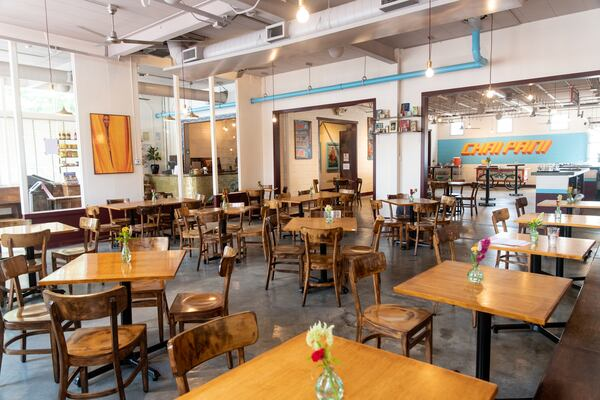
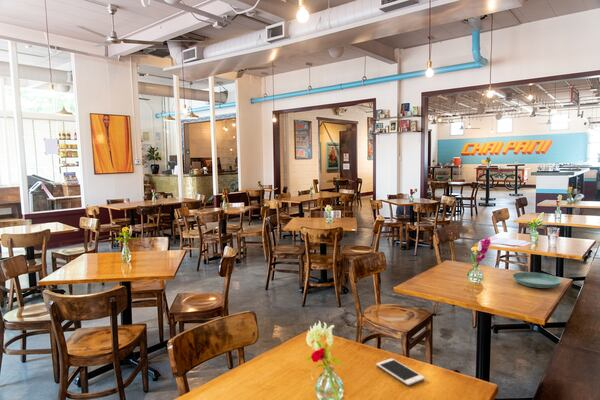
+ saucer [512,271,563,289]
+ cell phone [375,357,426,386]
